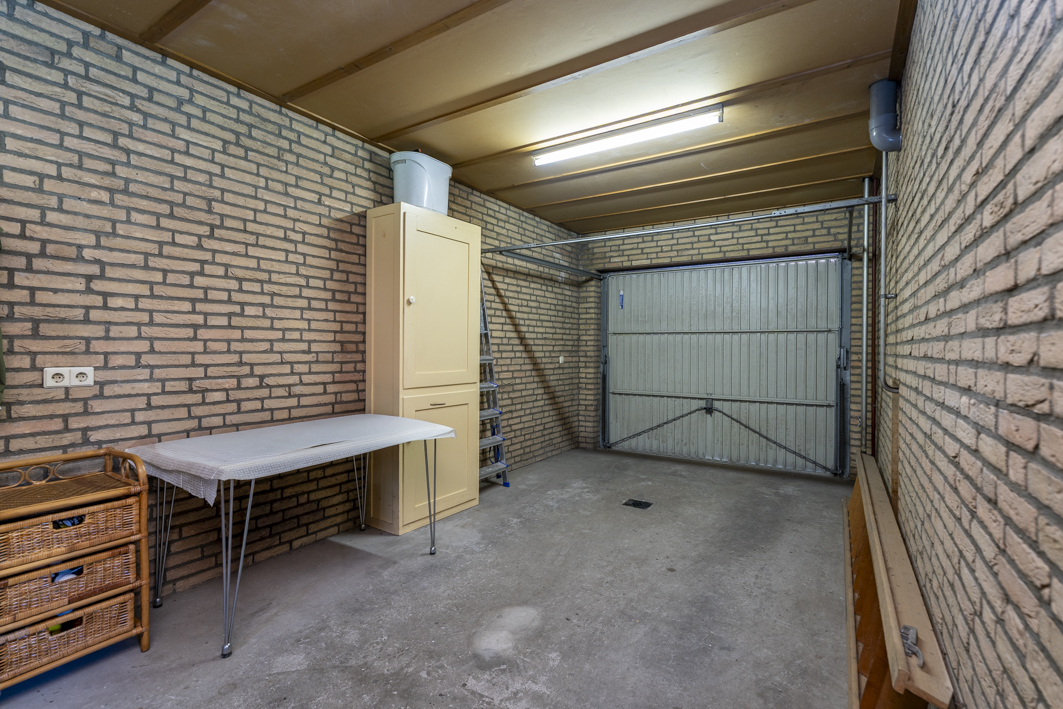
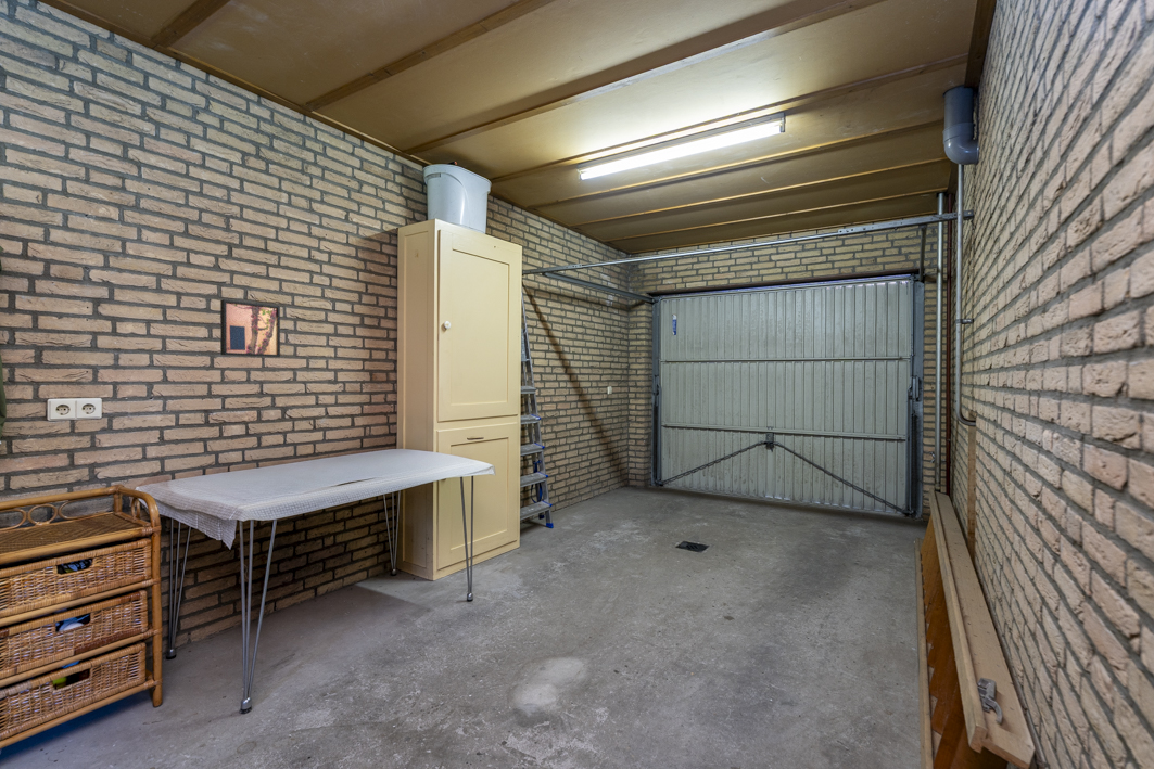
+ wall art [219,298,281,358]
